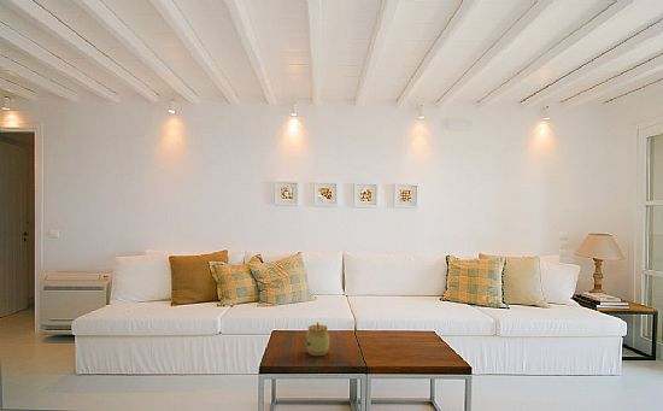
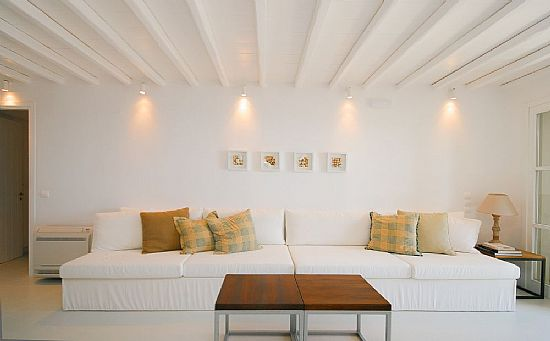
- jar [305,321,330,357]
